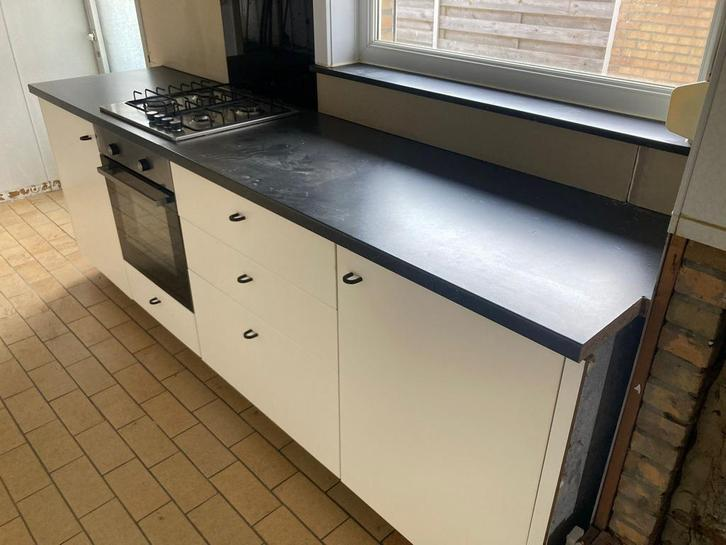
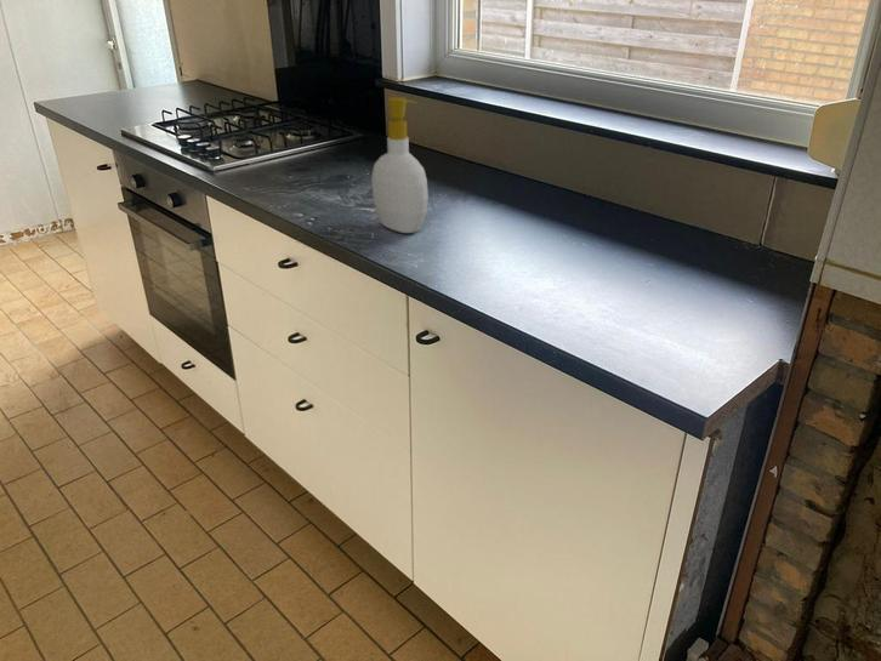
+ soap bottle [370,96,430,234]
